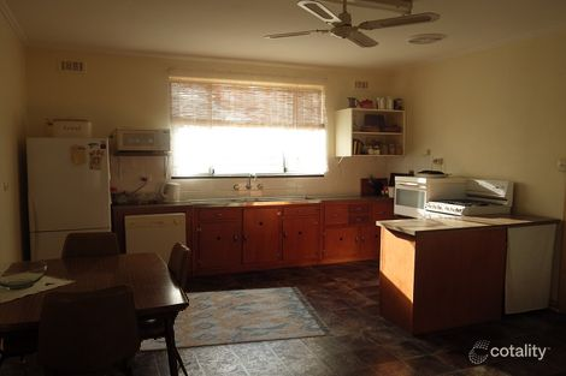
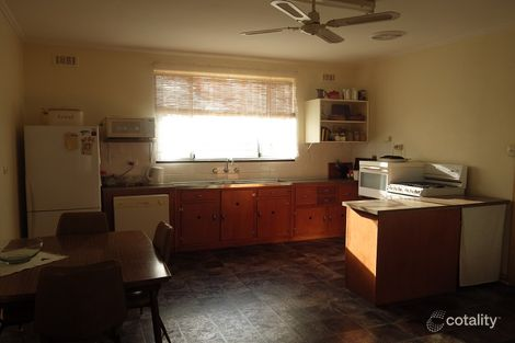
- rug [138,286,335,352]
